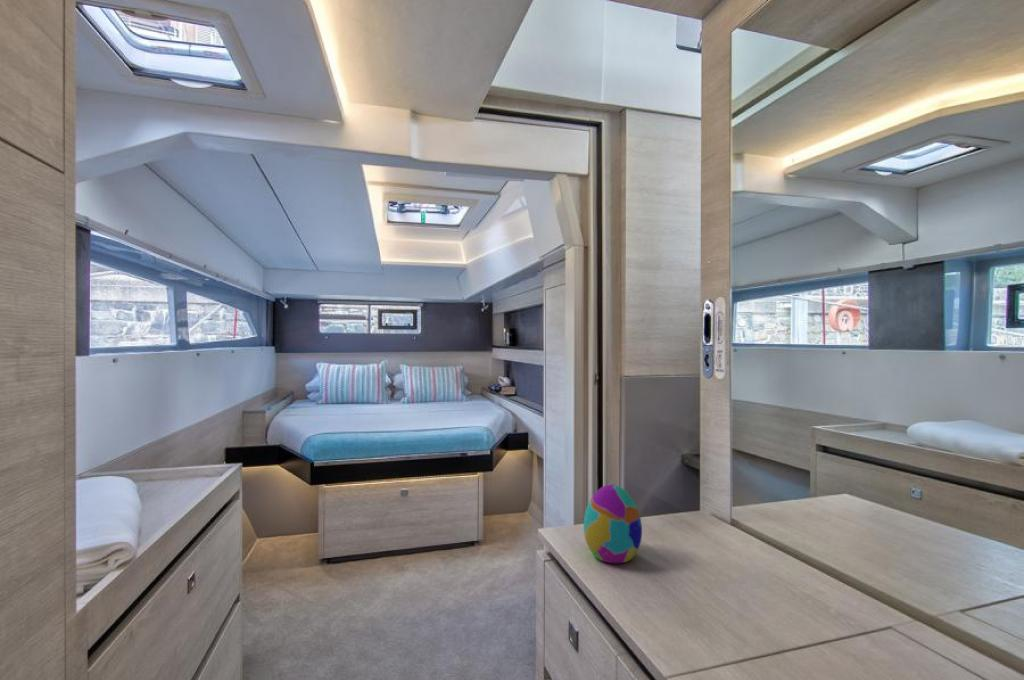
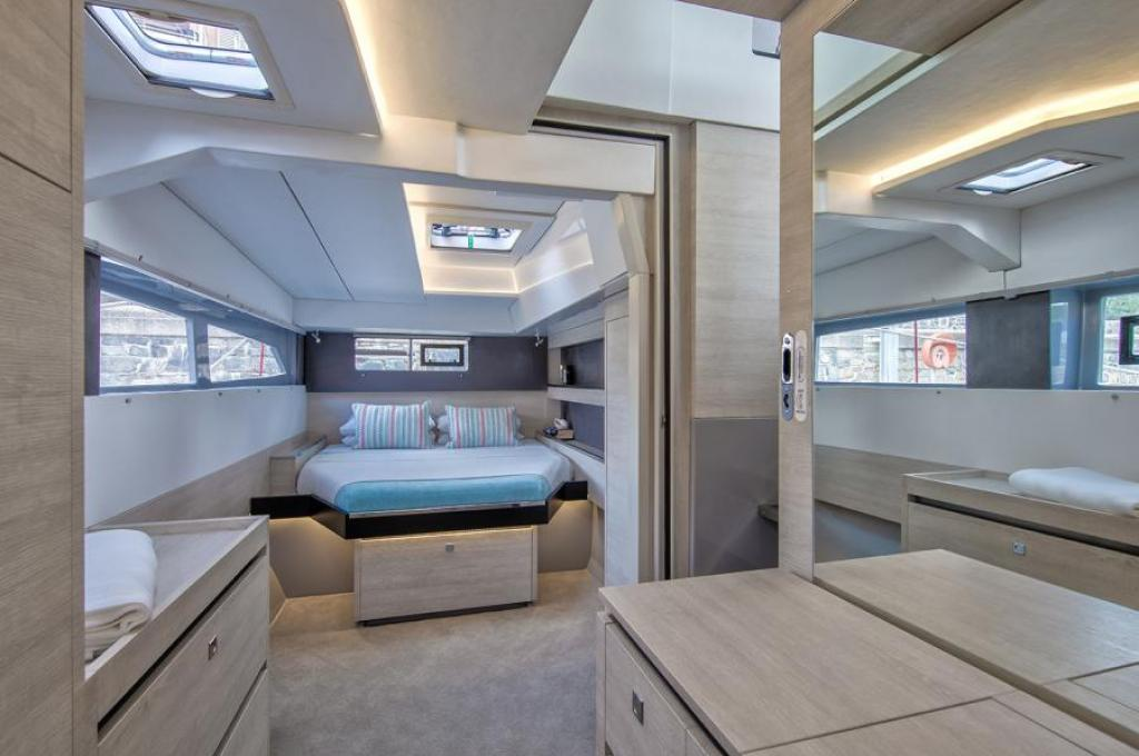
- decorative egg [583,483,643,564]
